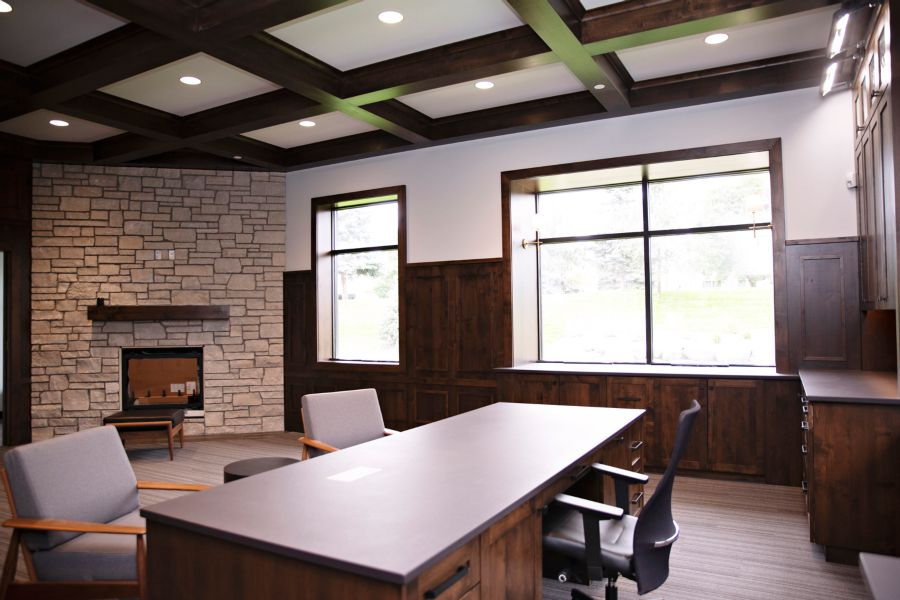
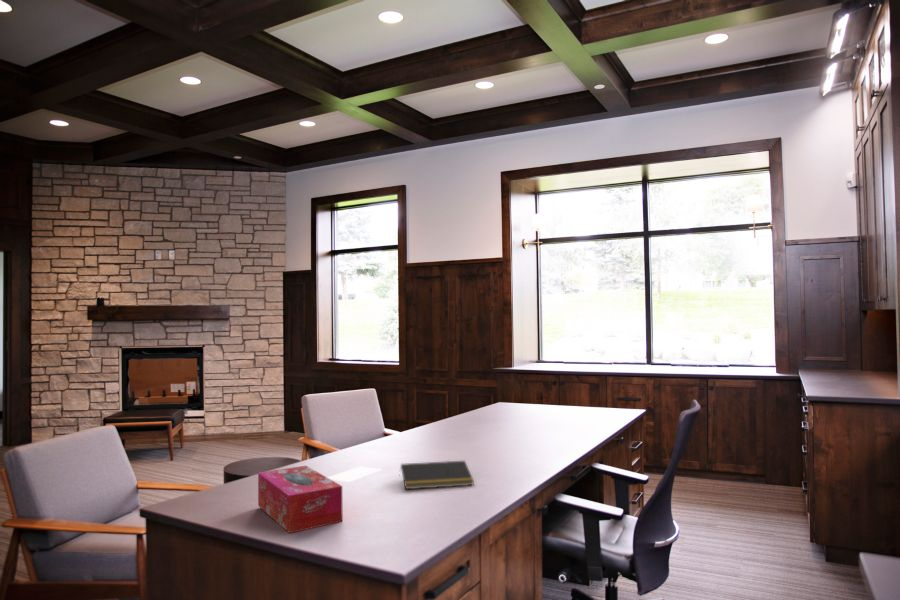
+ notepad [398,460,475,490]
+ tissue box [257,465,344,534]
